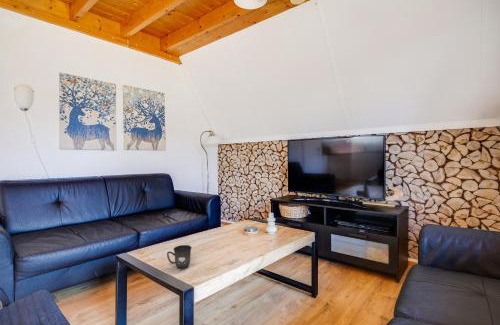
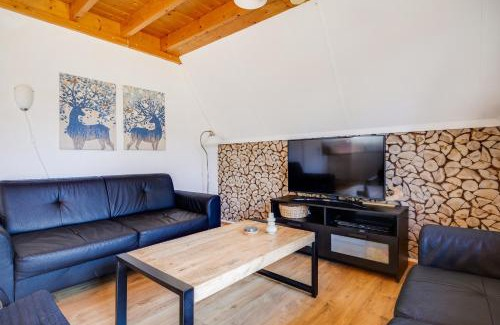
- mug [166,244,192,270]
